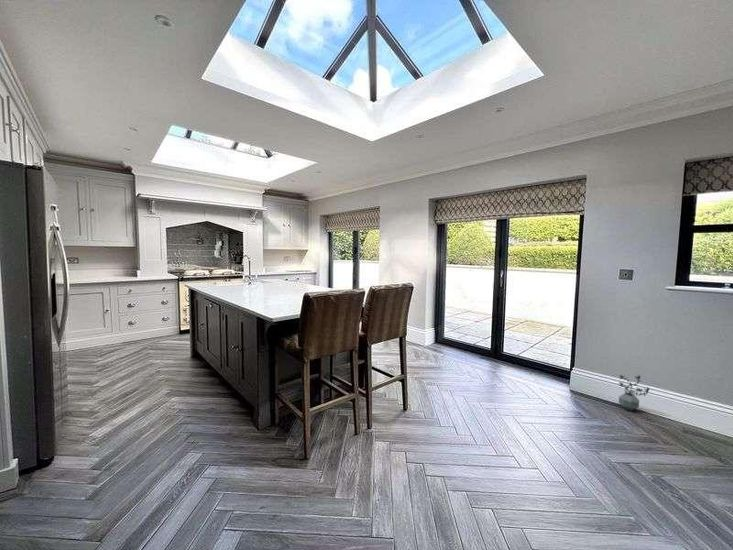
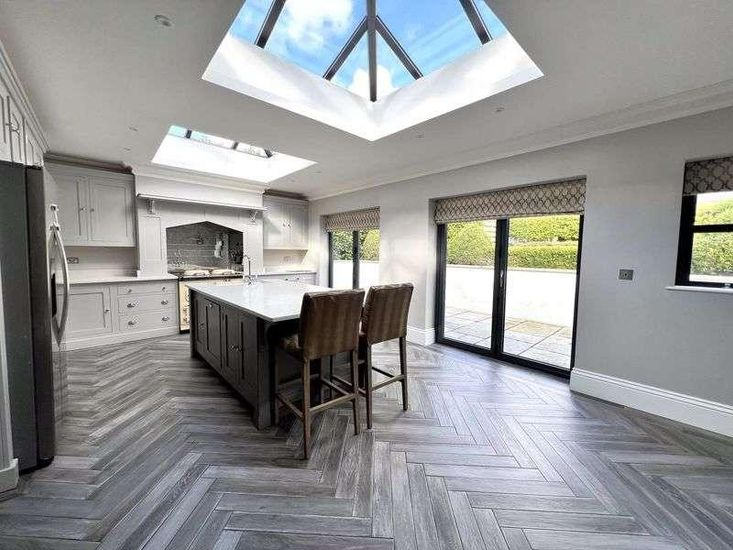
- potted plant [617,374,651,412]
